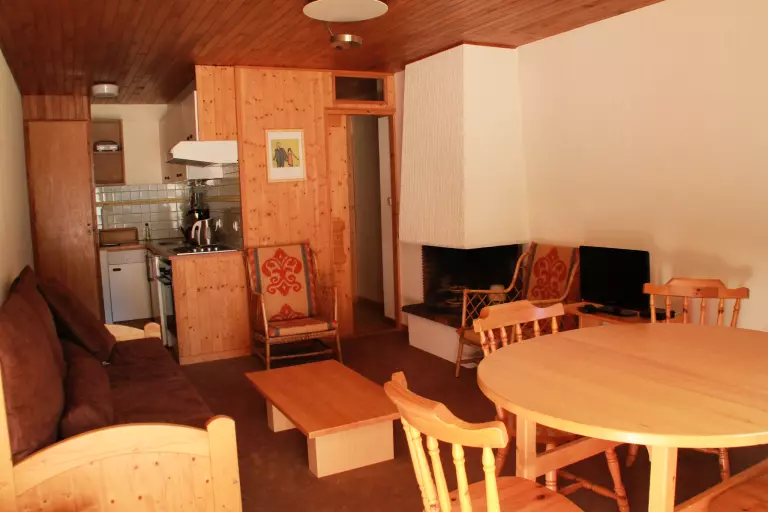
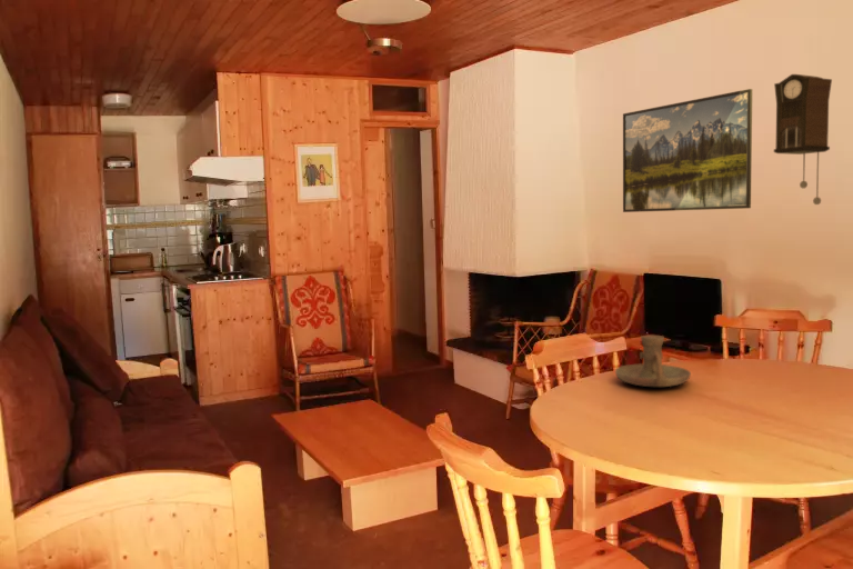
+ candle holder [614,335,692,388]
+ pendulum clock [773,73,833,206]
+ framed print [622,88,753,213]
